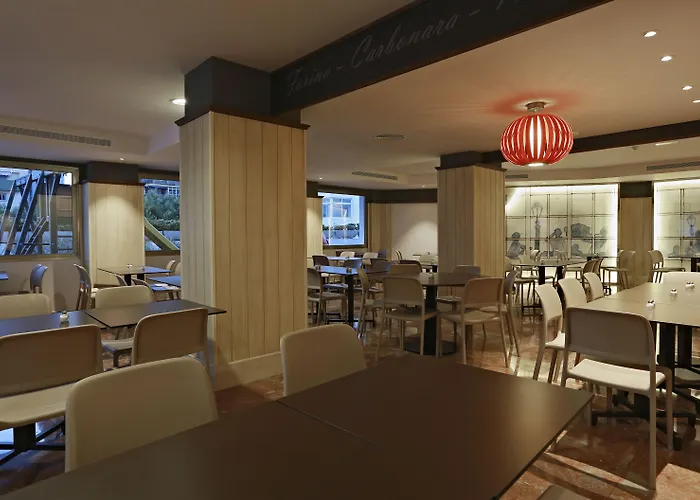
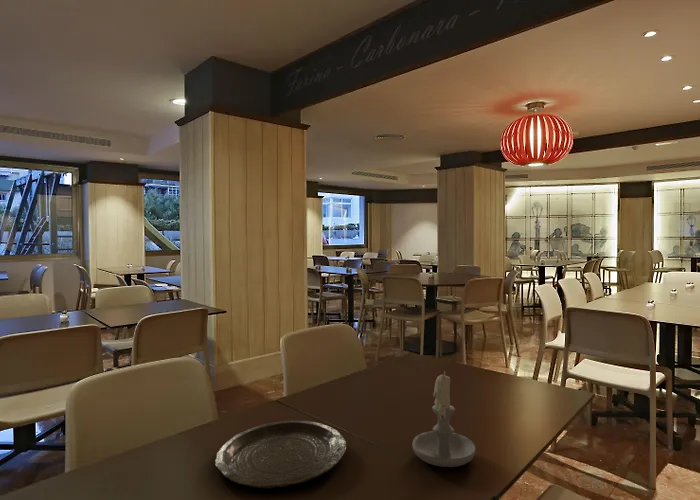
+ candle [411,370,477,468]
+ plate [214,420,347,489]
